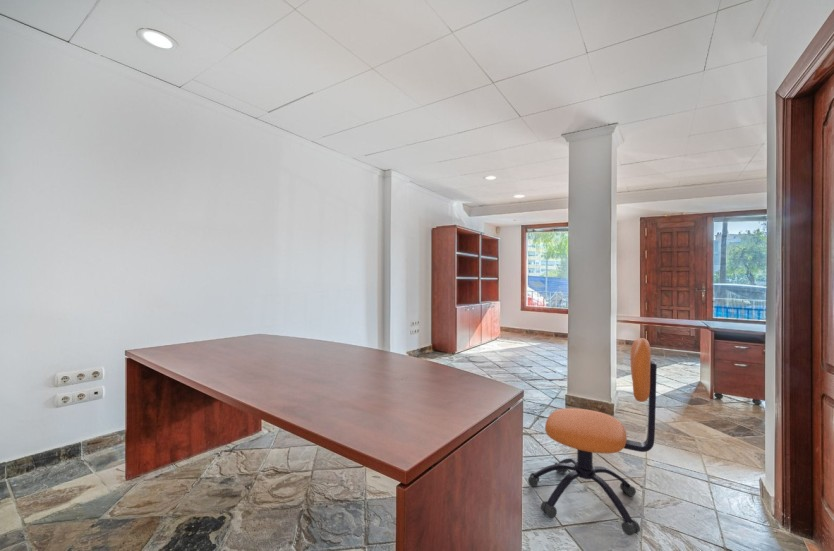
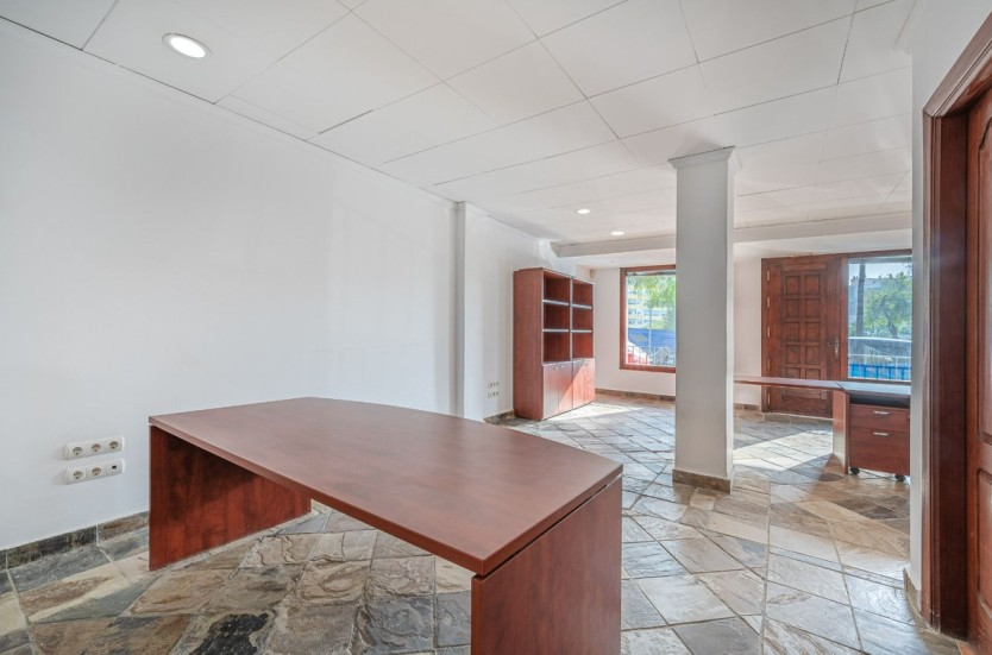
- office chair [527,337,658,536]
